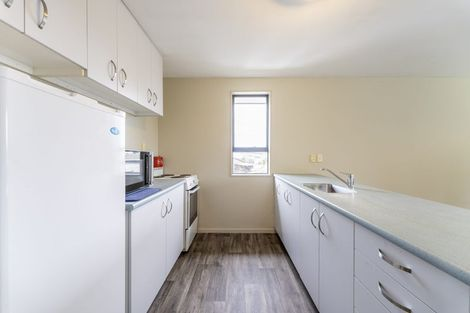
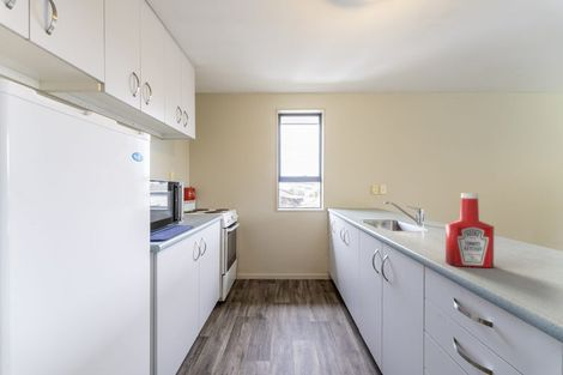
+ soap bottle [444,192,495,268]
